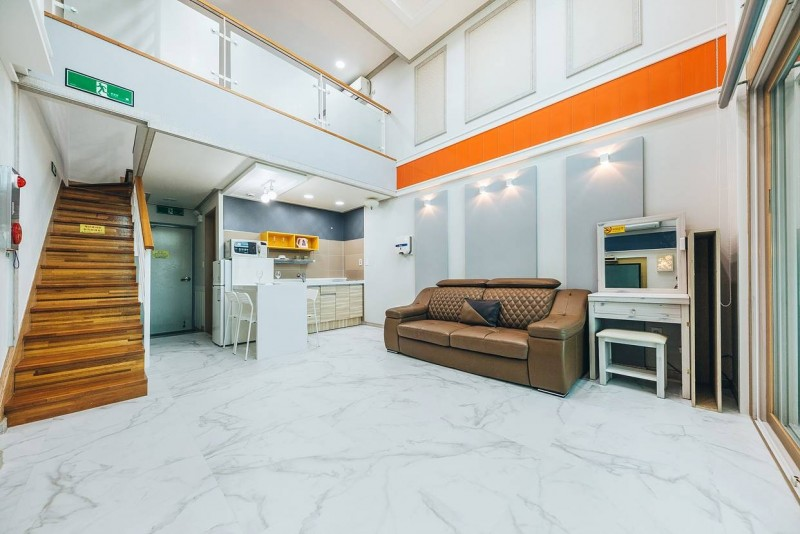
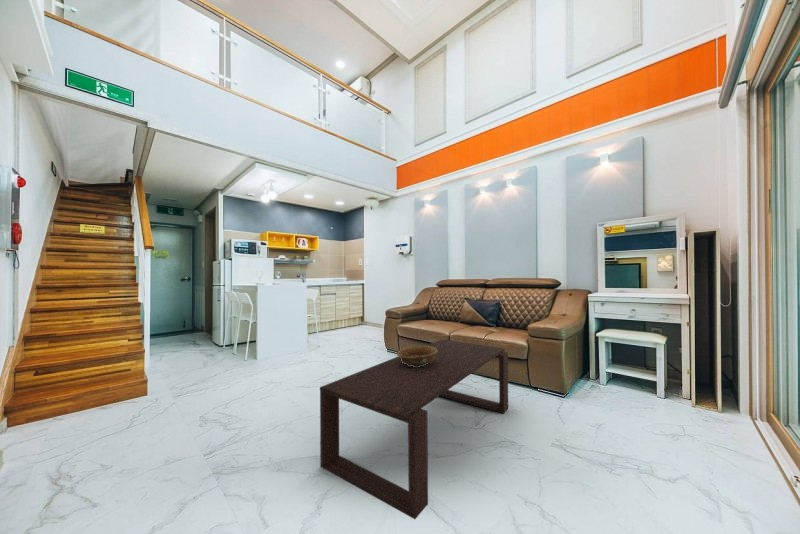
+ decorative bowl [396,345,437,367]
+ coffee table [319,338,509,520]
